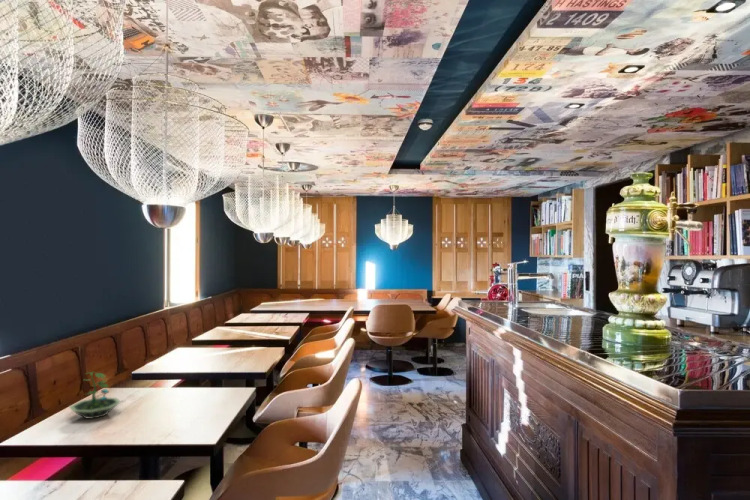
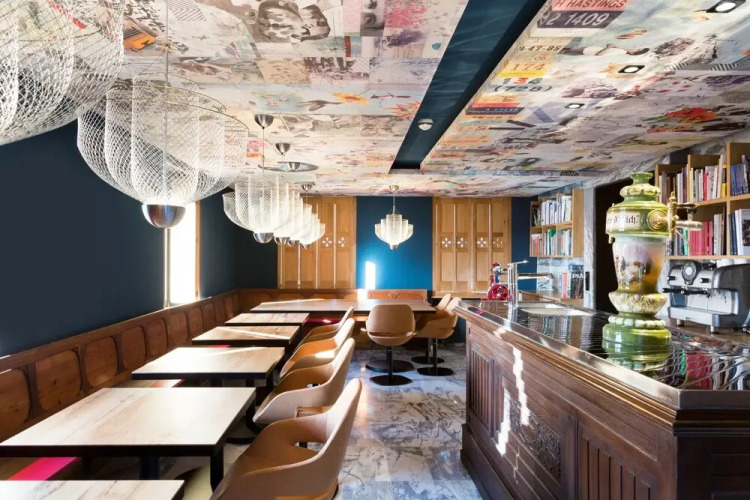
- terrarium [68,371,122,420]
